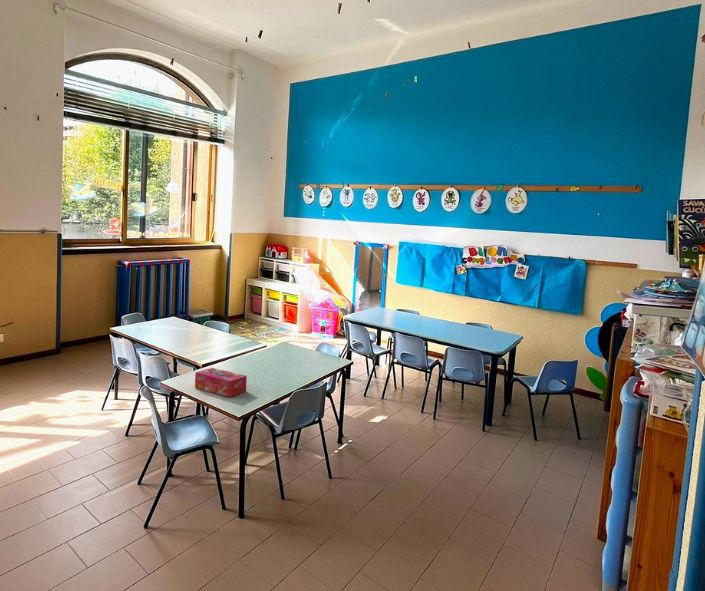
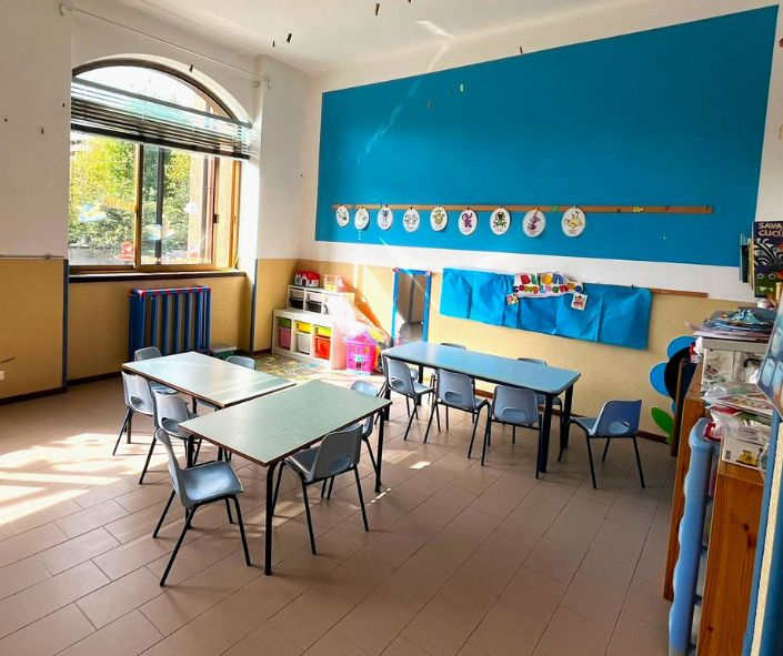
- tissue box [194,367,248,398]
